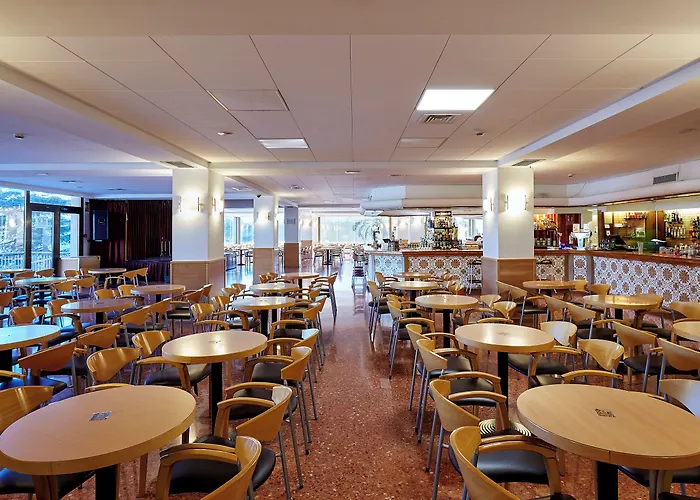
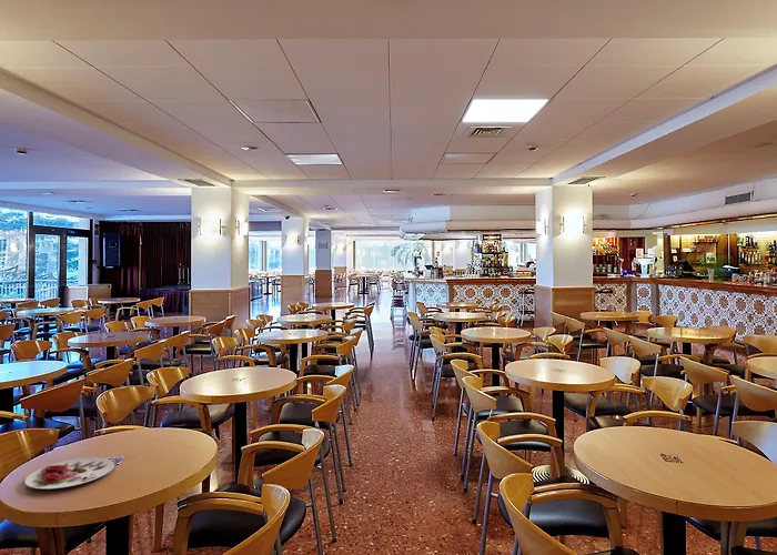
+ plate [24,456,115,491]
